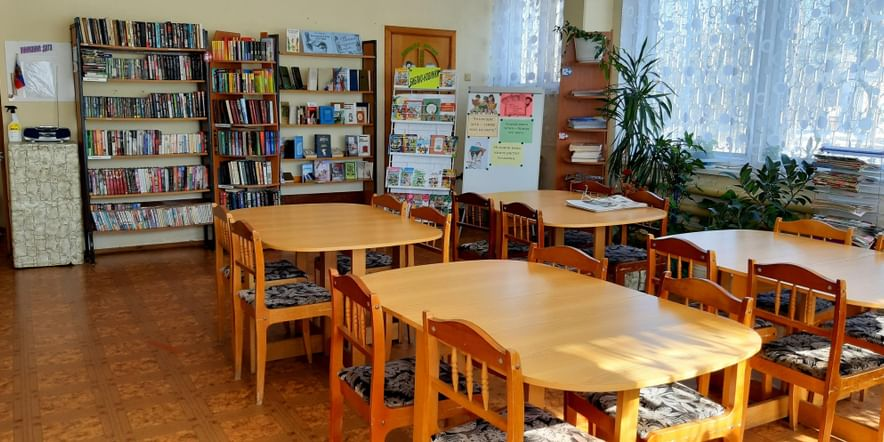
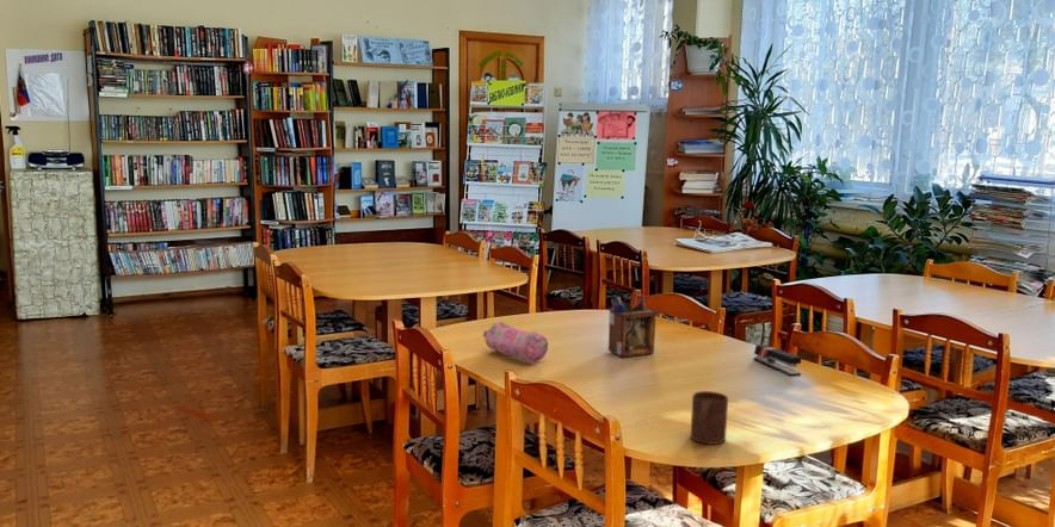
+ desk organizer [607,291,658,358]
+ pencil case [482,321,549,365]
+ cup [690,390,729,446]
+ stapler [752,343,802,377]
